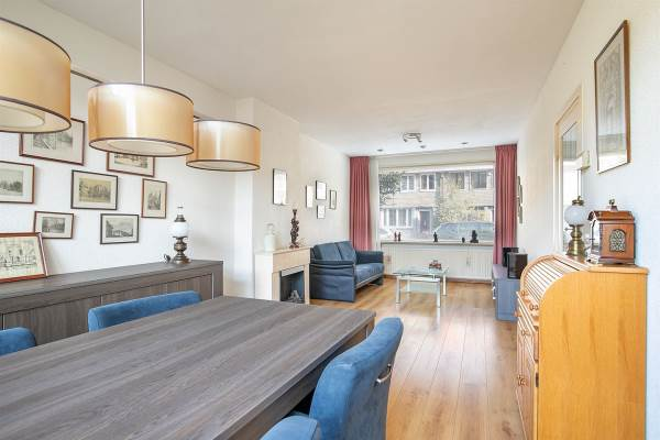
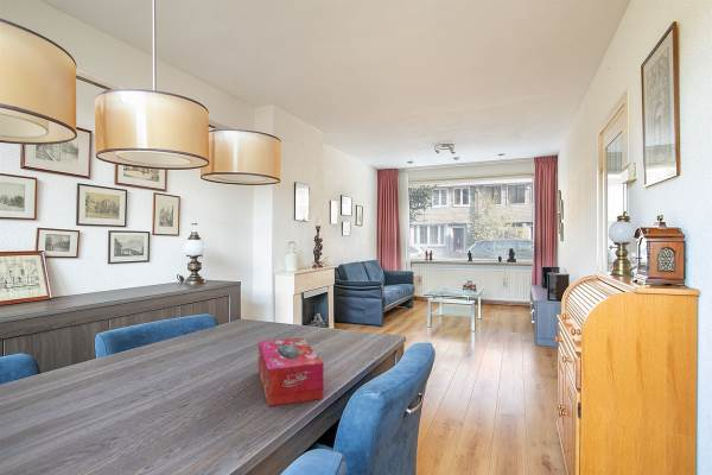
+ tissue box [258,337,325,407]
